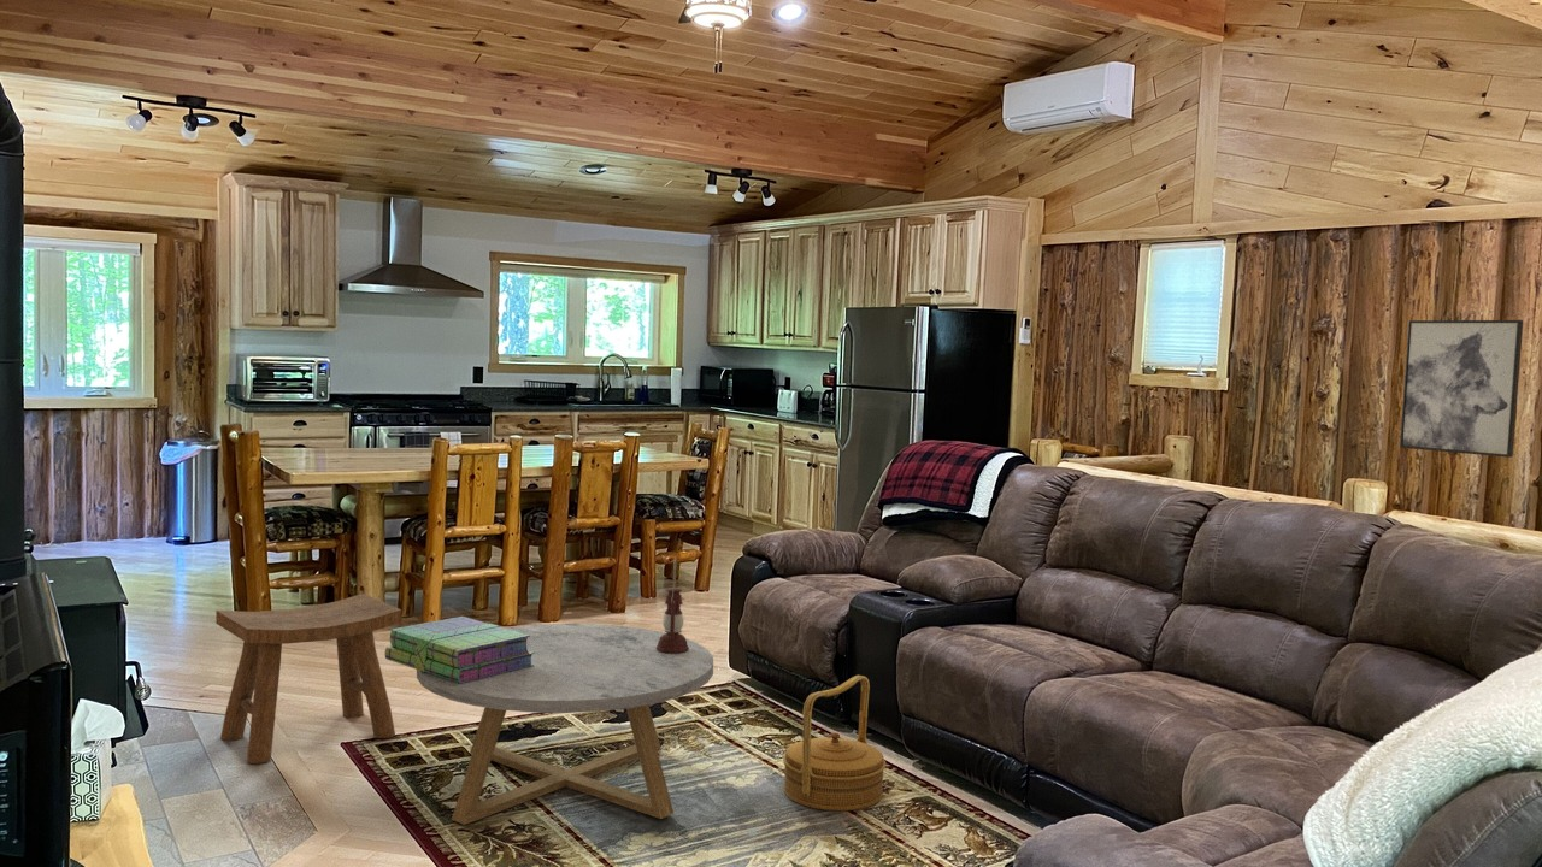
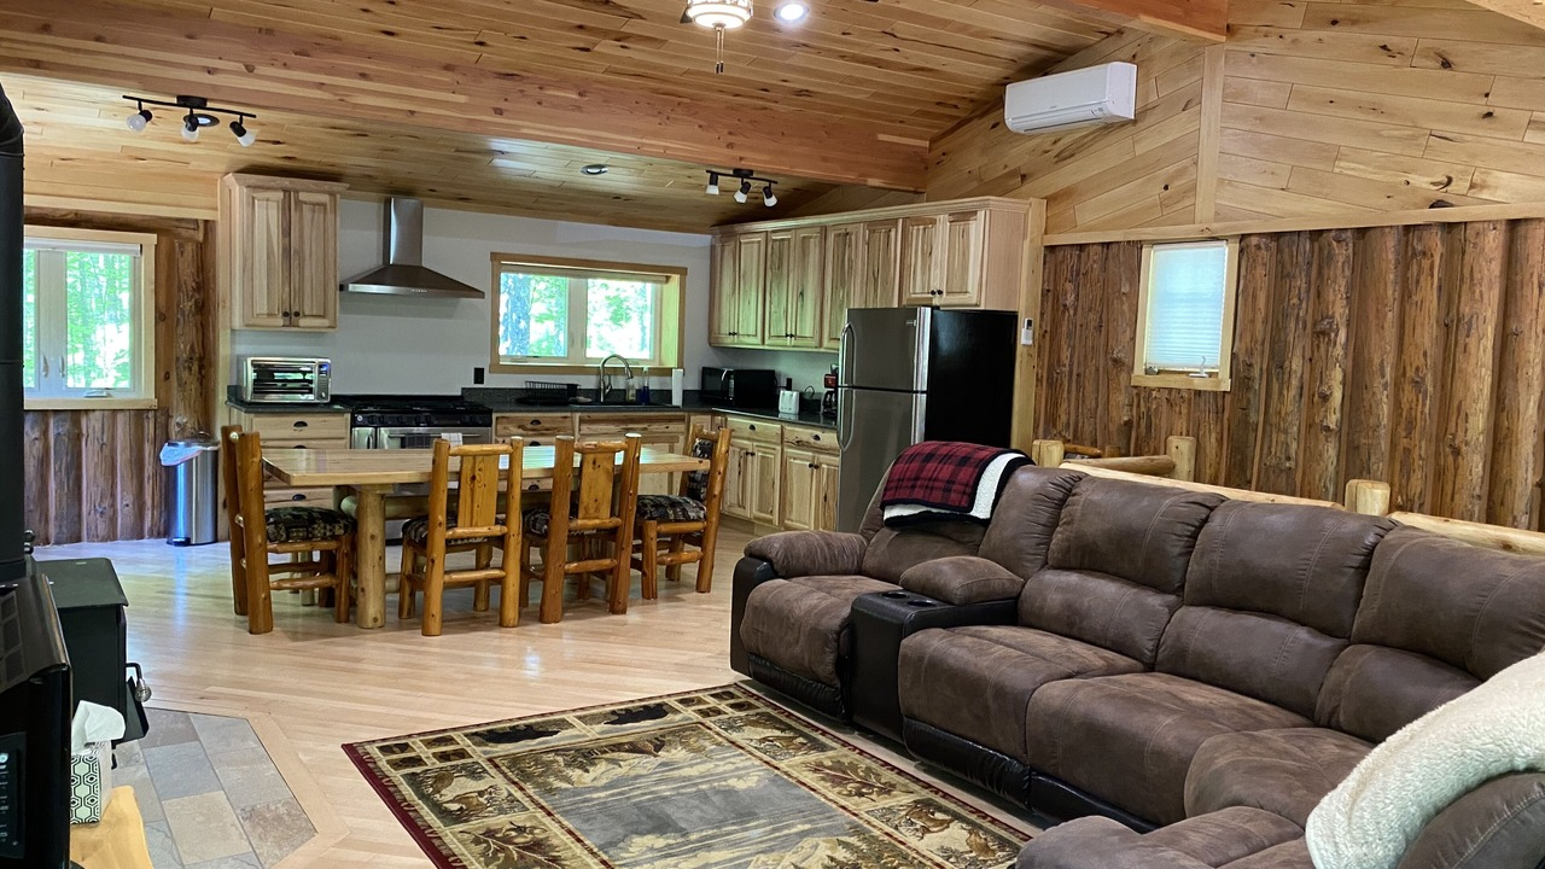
- stool [214,592,402,765]
- coffee table [416,623,714,826]
- lantern [657,556,689,653]
- stack of books [383,615,535,684]
- wall art [1399,319,1524,459]
- basket [782,674,887,812]
